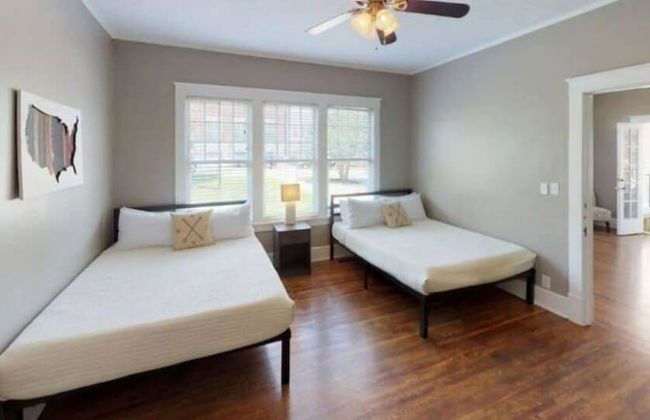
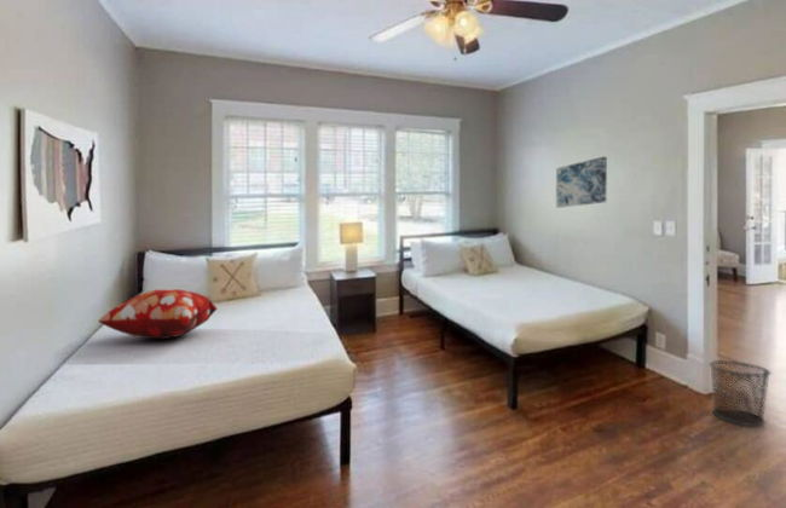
+ decorative pillow [97,288,219,340]
+ waste bin [709,359,771,427]
+ wall art [555,156,608,209]
